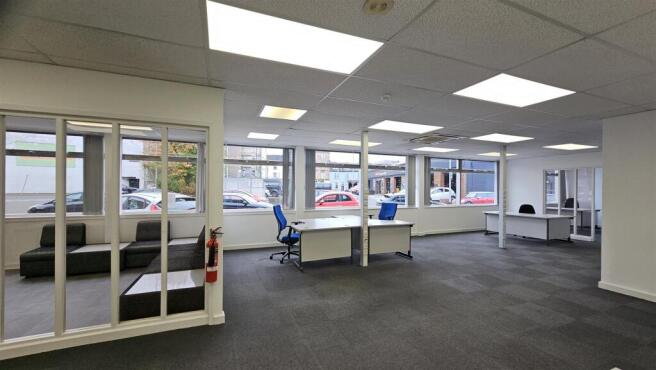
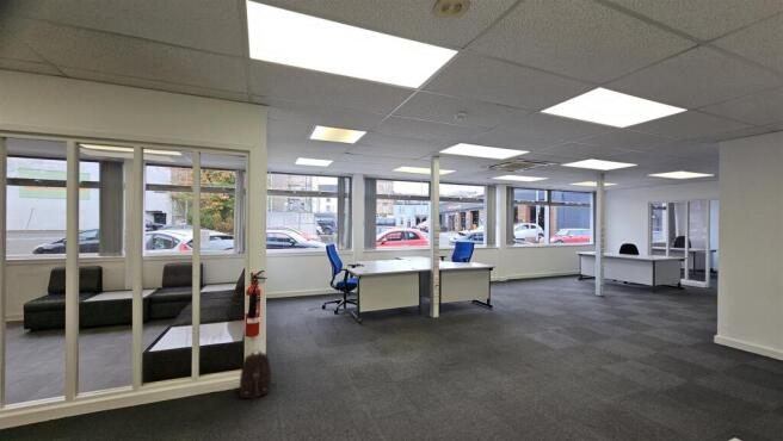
+ backpack [233,348,278,399]
